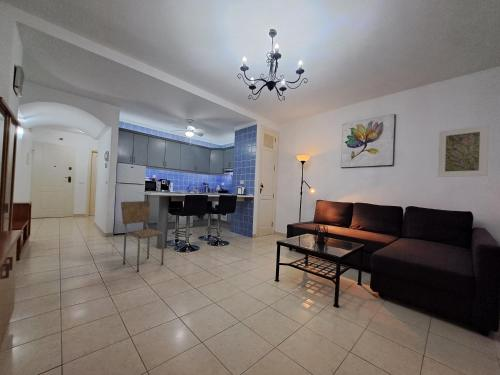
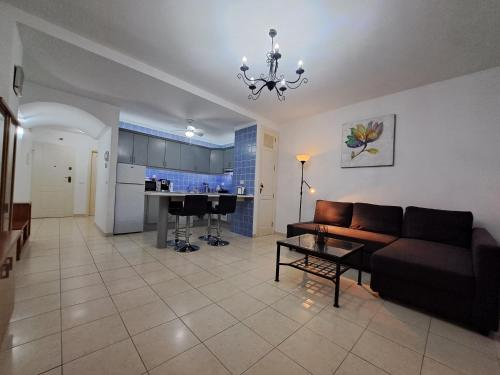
- dining chair [120,200,165,273]
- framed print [437,124,490,178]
